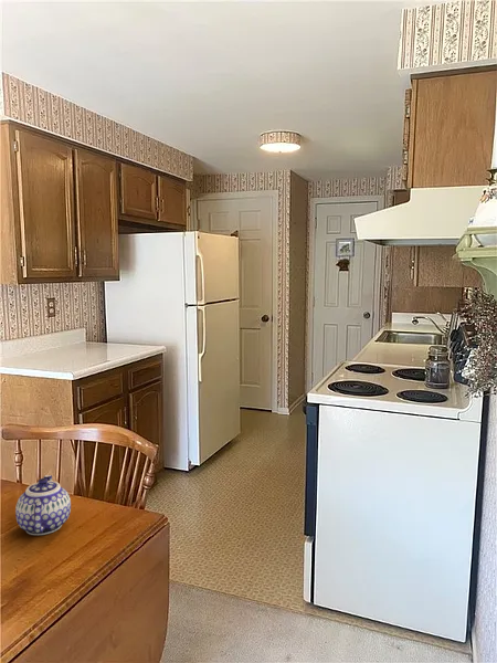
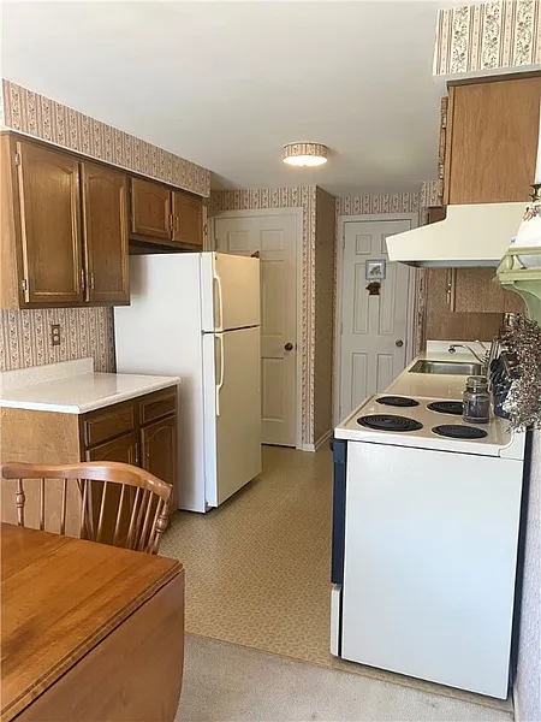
- teapot [14,474,72,536]
